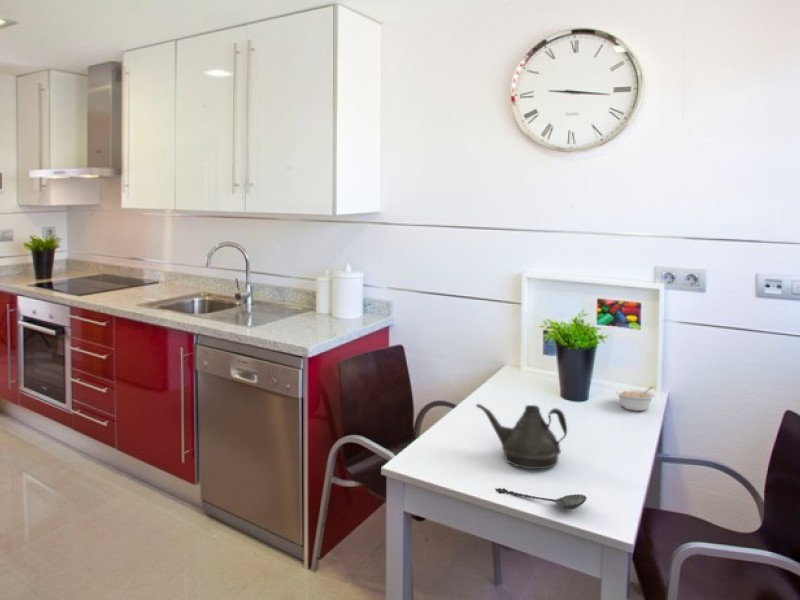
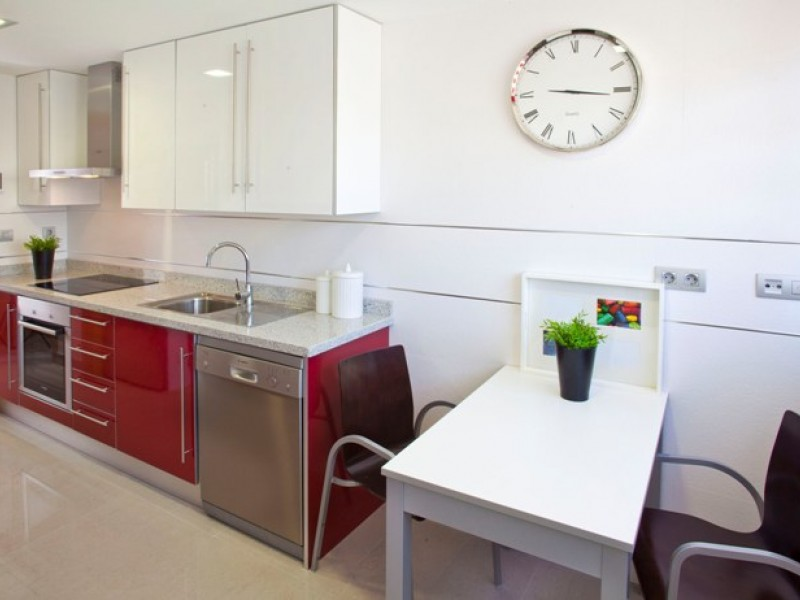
- teapot [475,403,568,470]
- legume [615,386,656,412]
- spoon [494,487,588,510]
